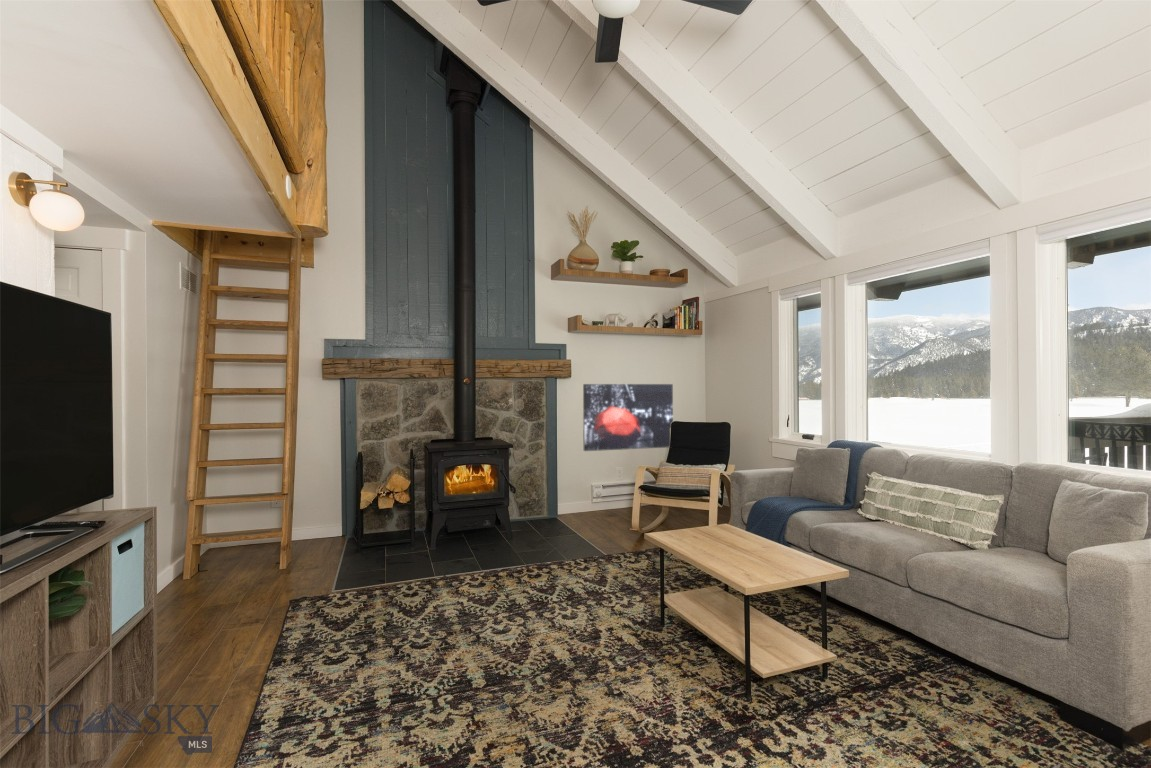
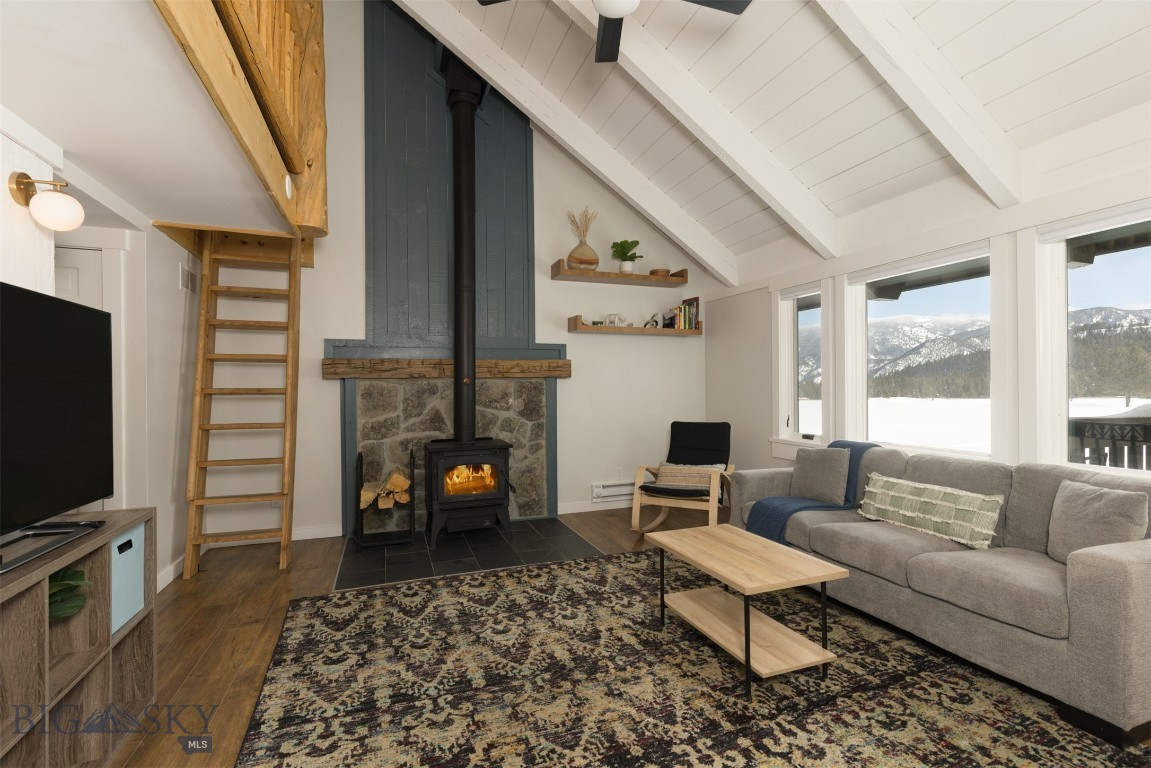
- wall art [582,383,674,452]
